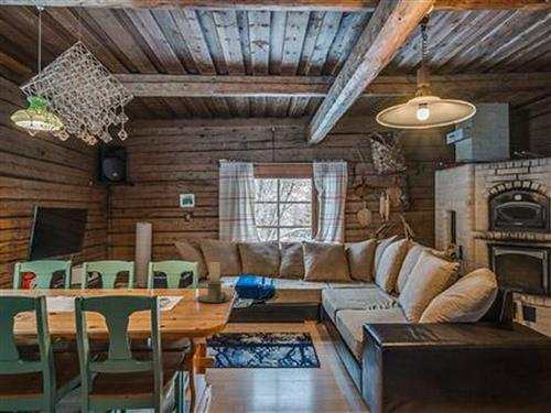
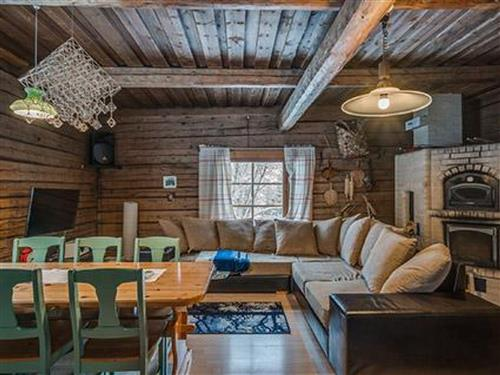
- candle holder [195,261,233,304]
